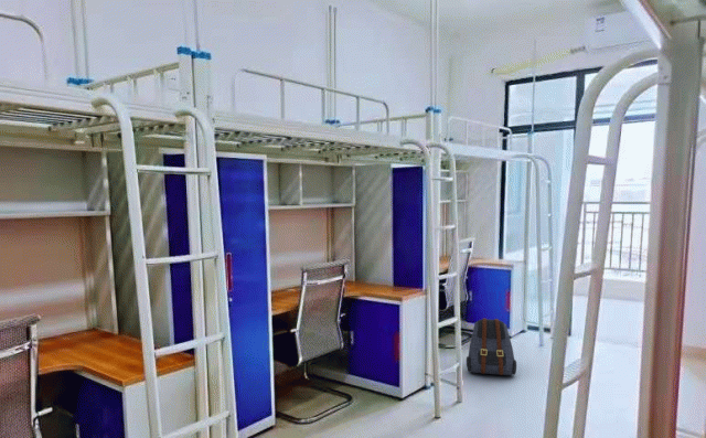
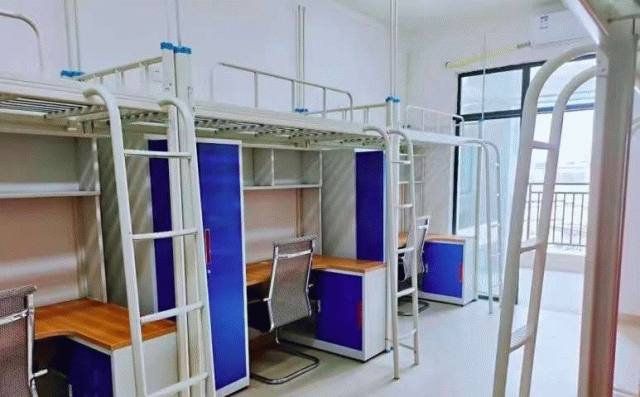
- backpack [466,317,517,376]
